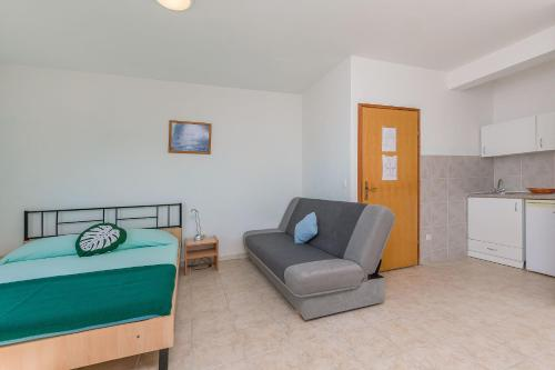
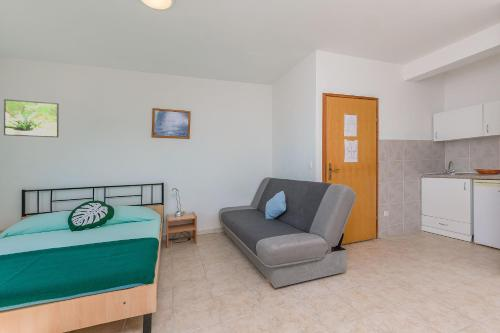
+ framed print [3,98,60,138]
